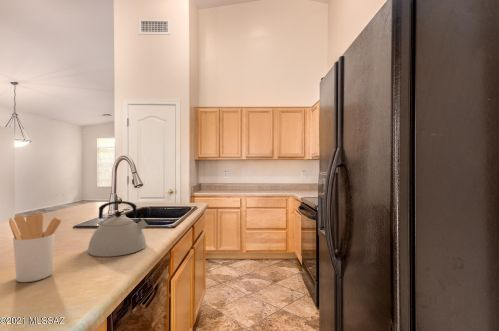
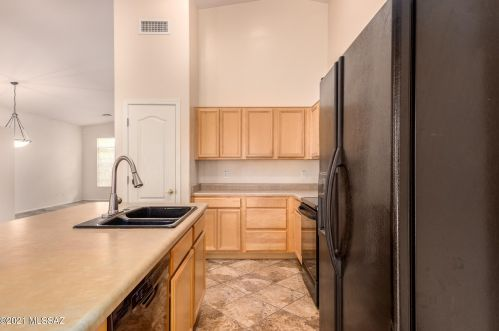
- kettle [87,200,150,258]
- utensil holder [8,213,62,283]
